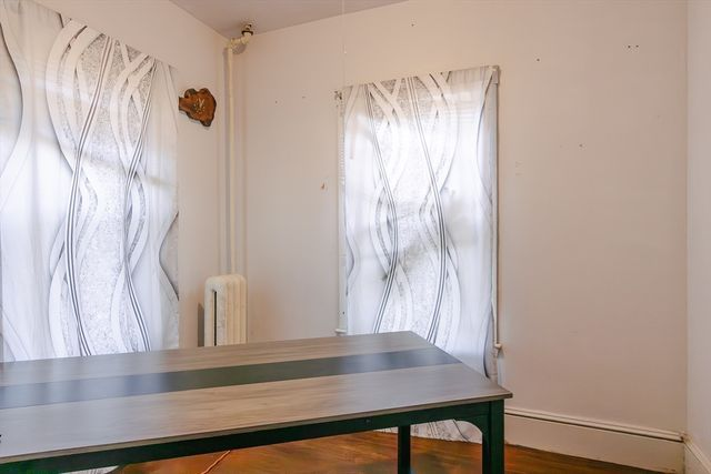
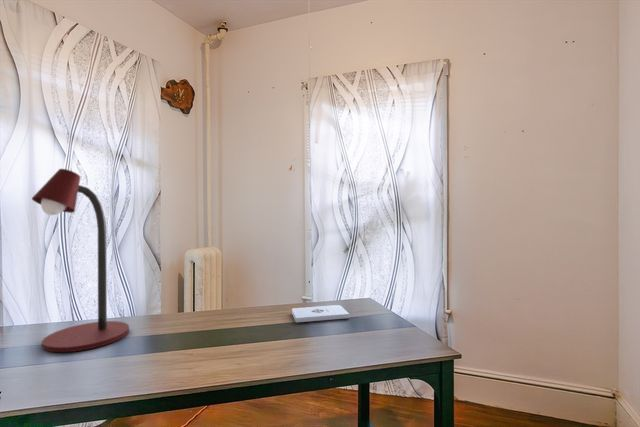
+ desk lamp [31,168,130,353]
+ notepad [291,304,350,323]
